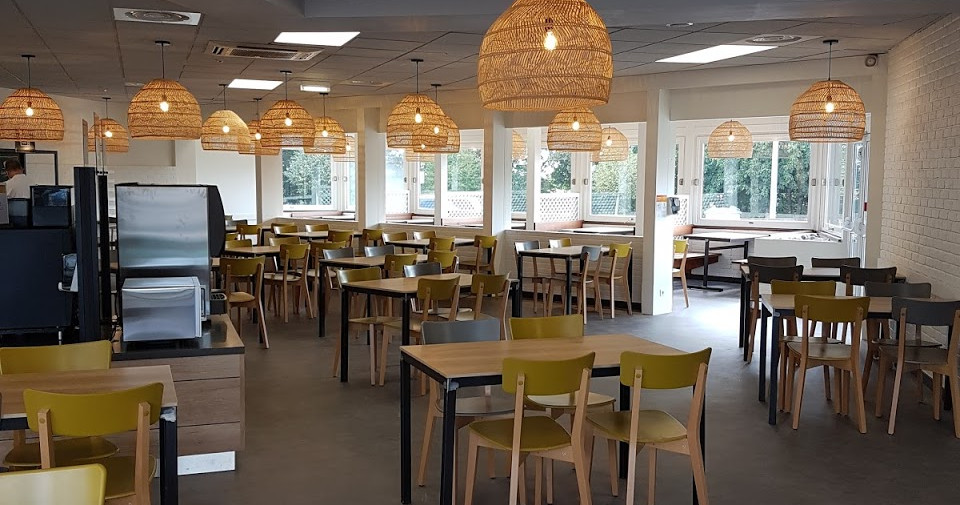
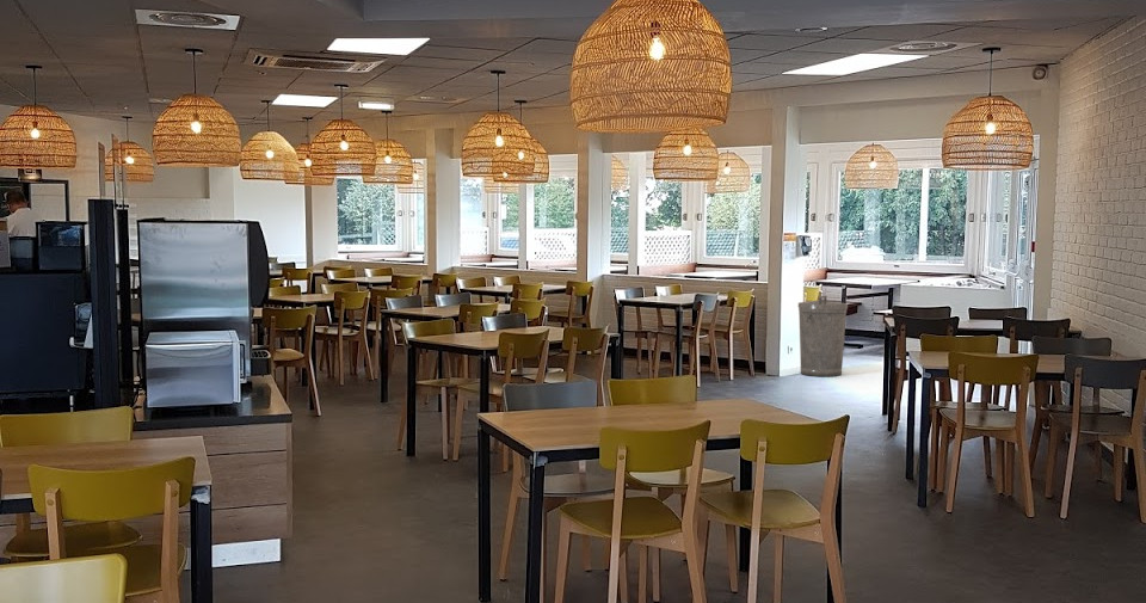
+ trash can [797,295,849,377]
